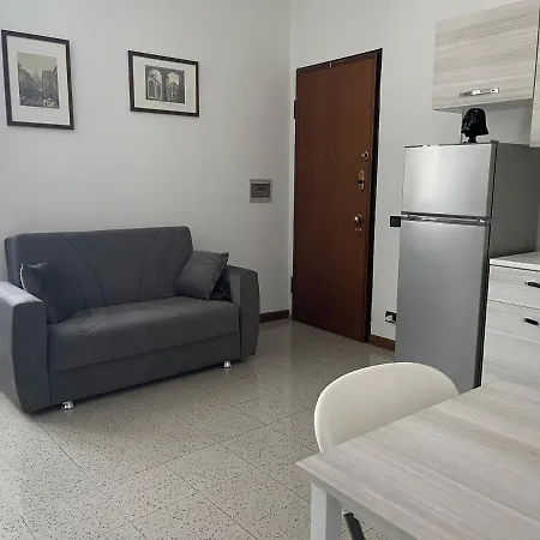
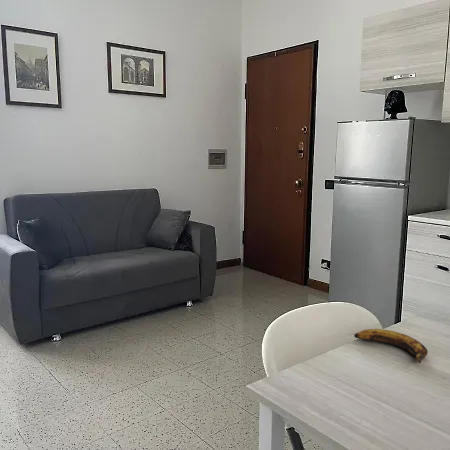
+ banana [353,328,429,364]
